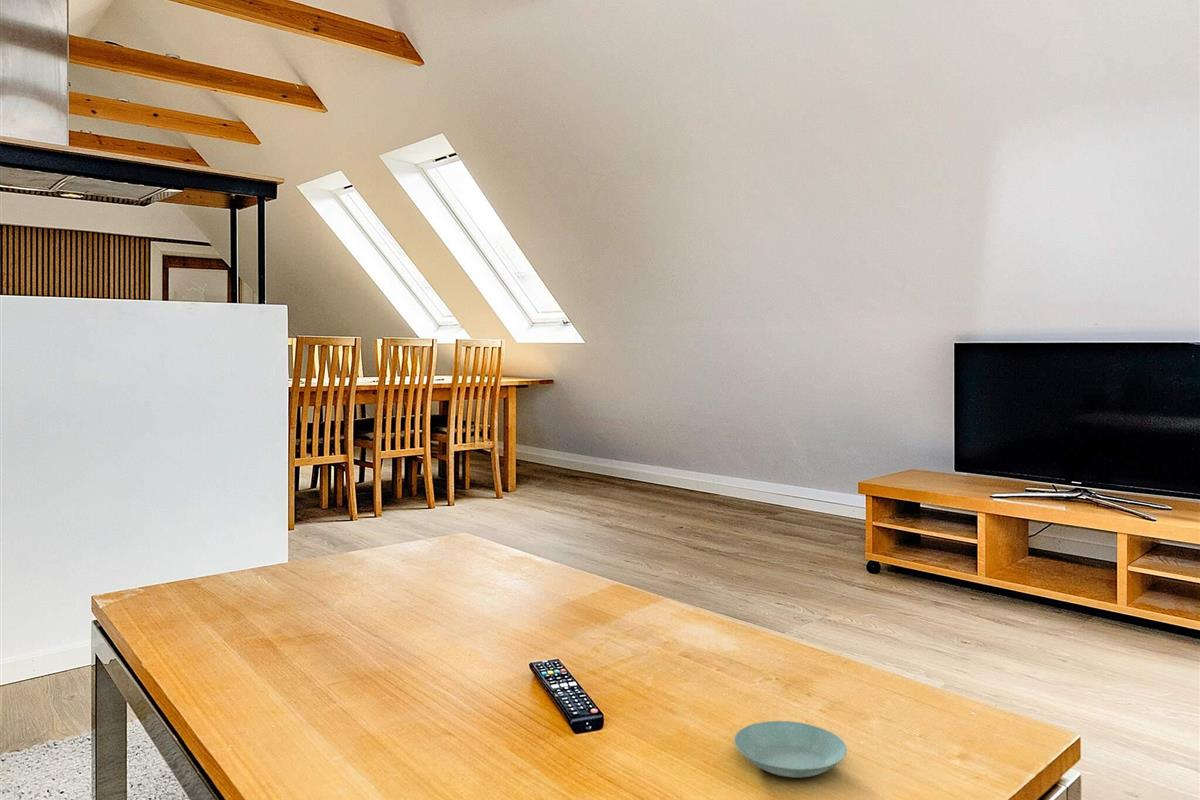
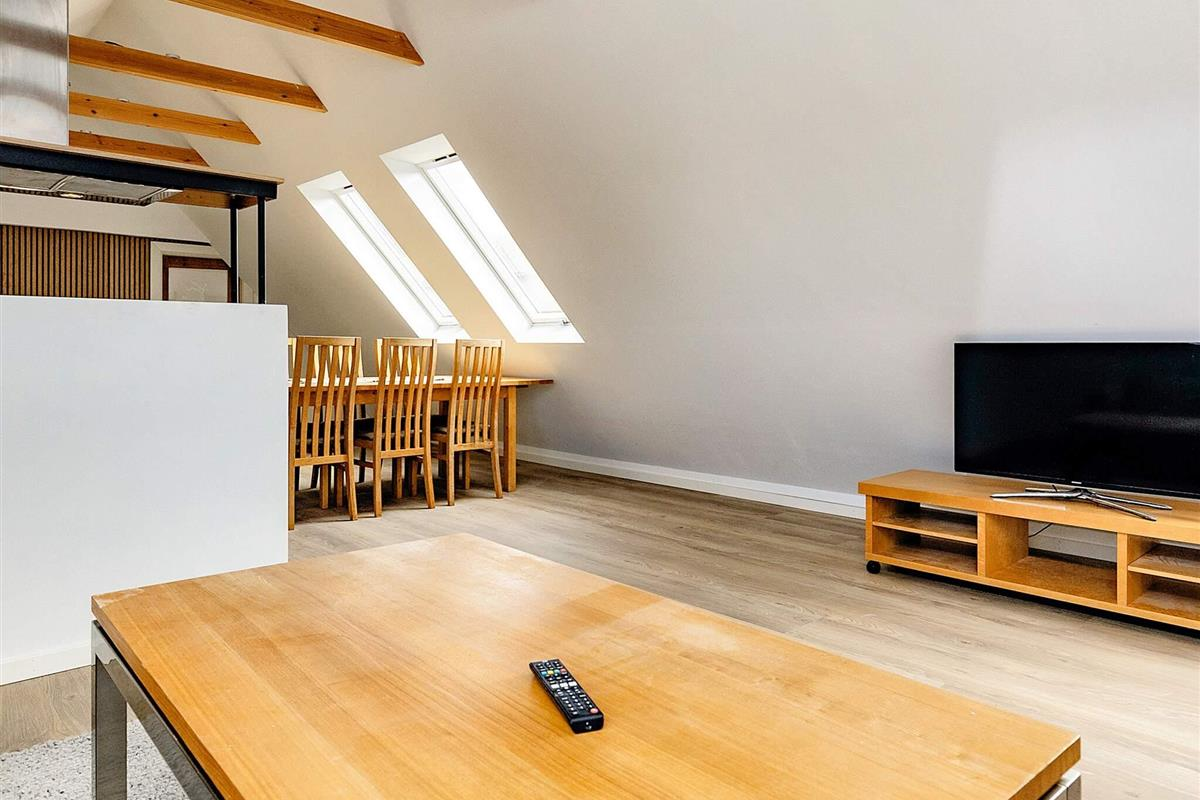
- saucer [733,720,848,779]
